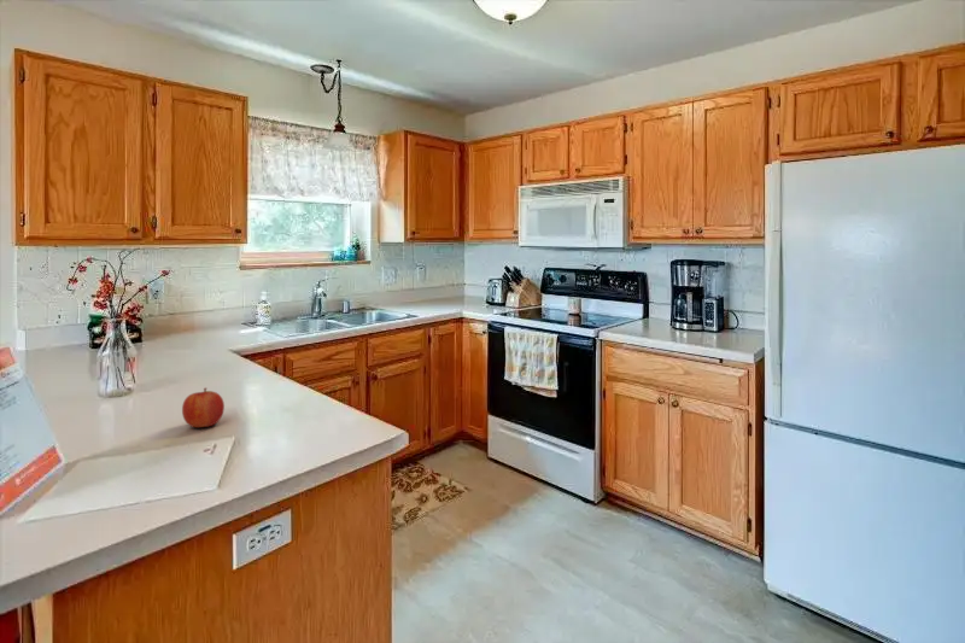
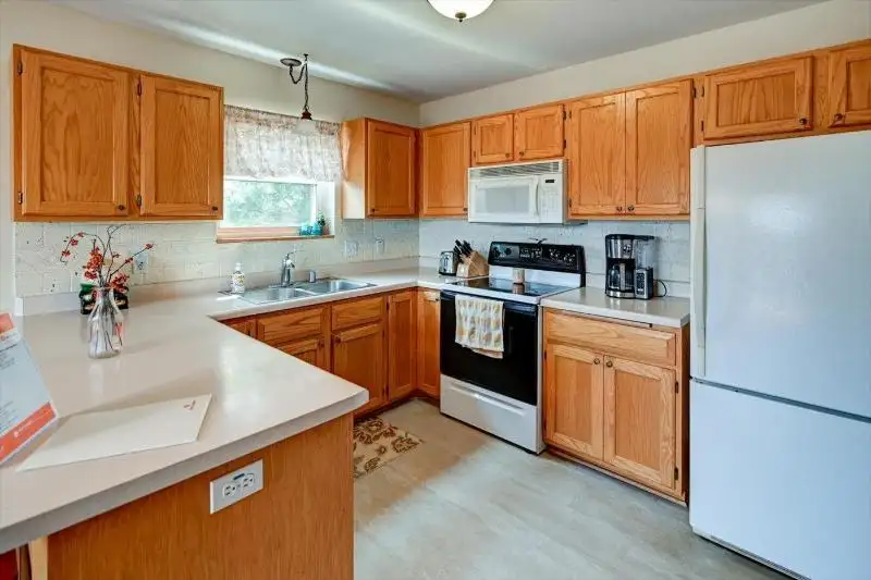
- fruit [181,386,226,428]
